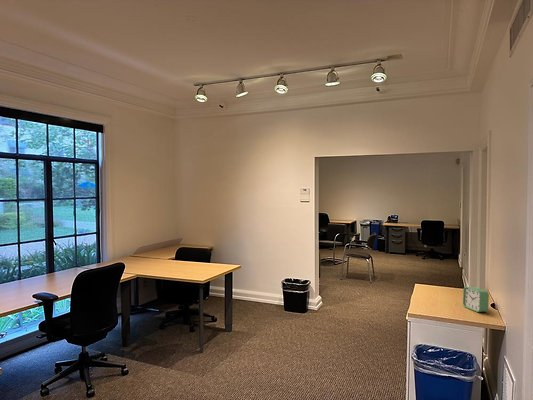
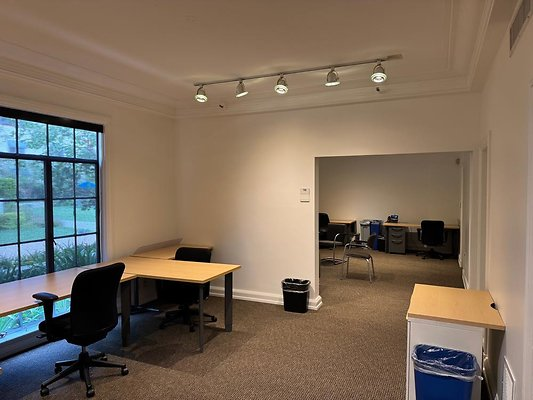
- alarm clock [462,286,490,313]
